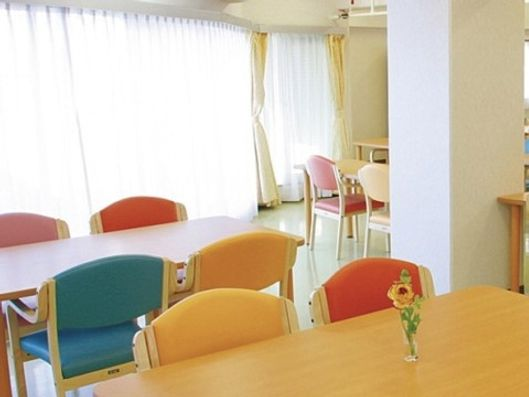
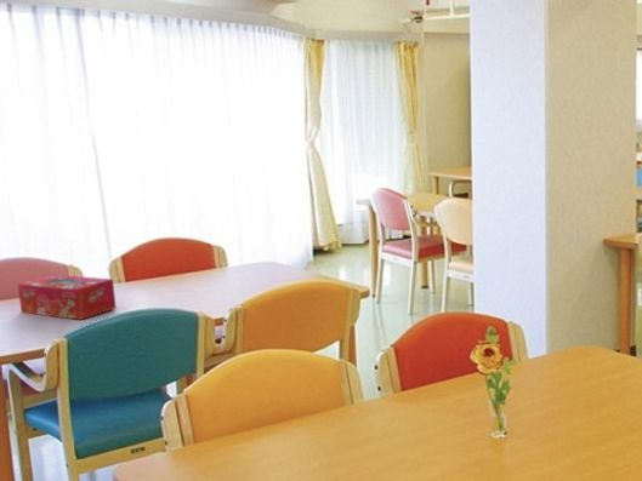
+ tissue box [17,274,117,321]
